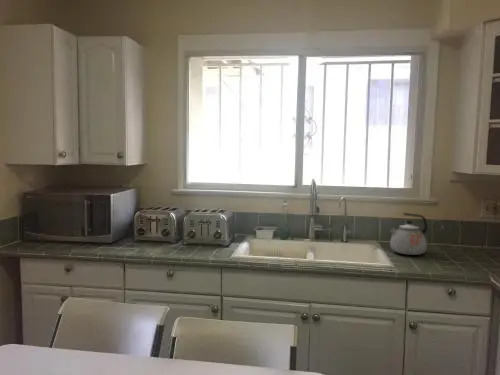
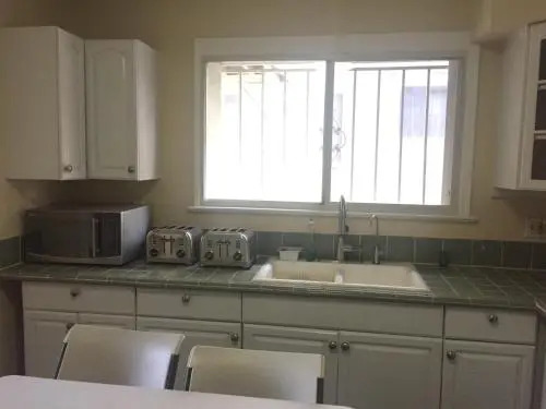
- kettle [389,212,428,256]
